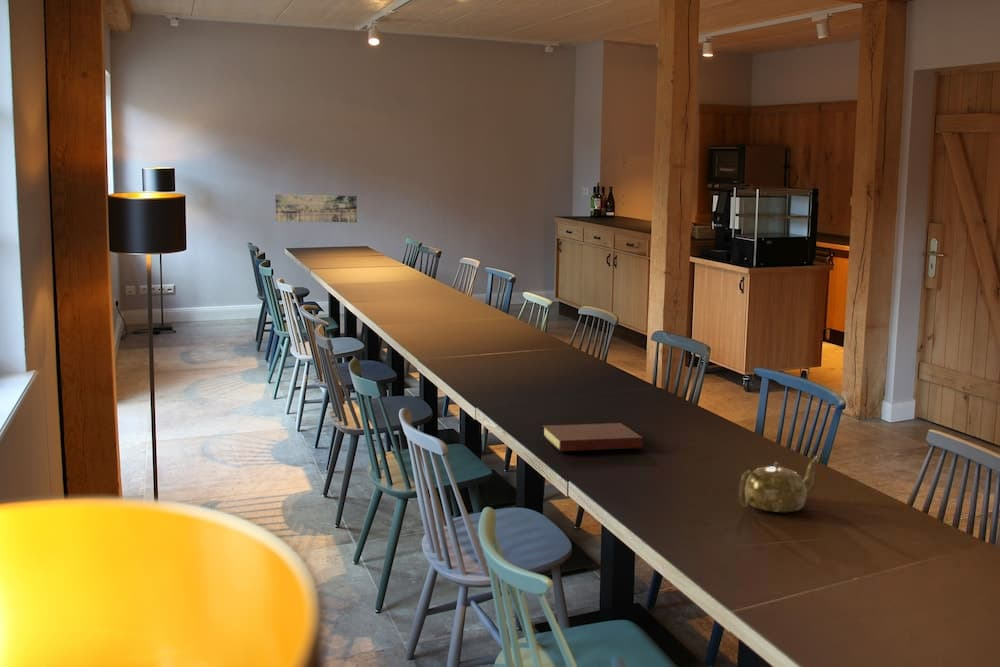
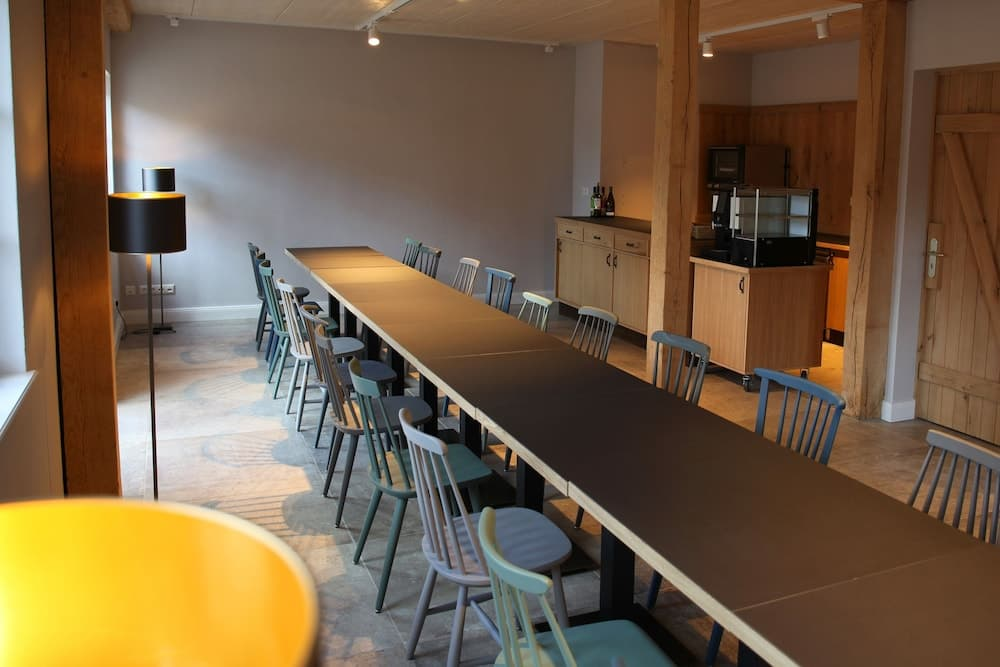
- wall art [274,193,358,223]
- notebook [542,422,644,452]
- teapot [738,456,821,513]
